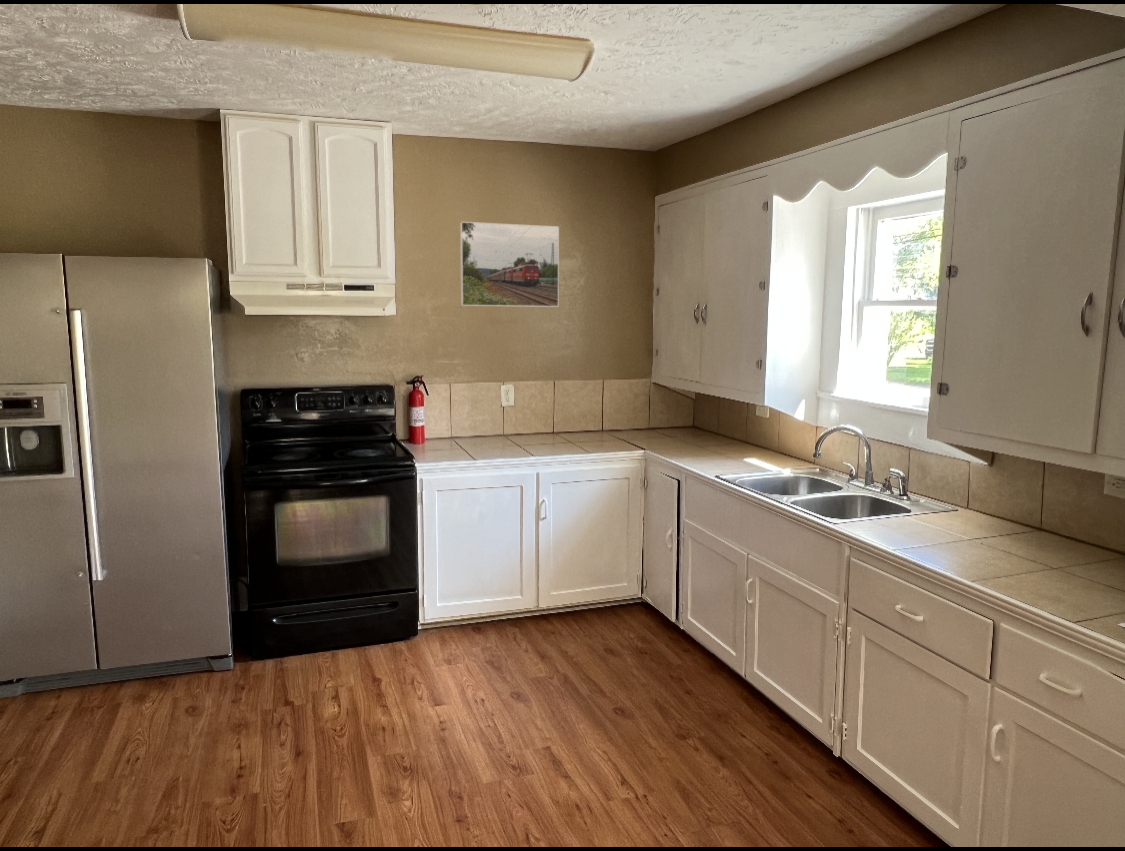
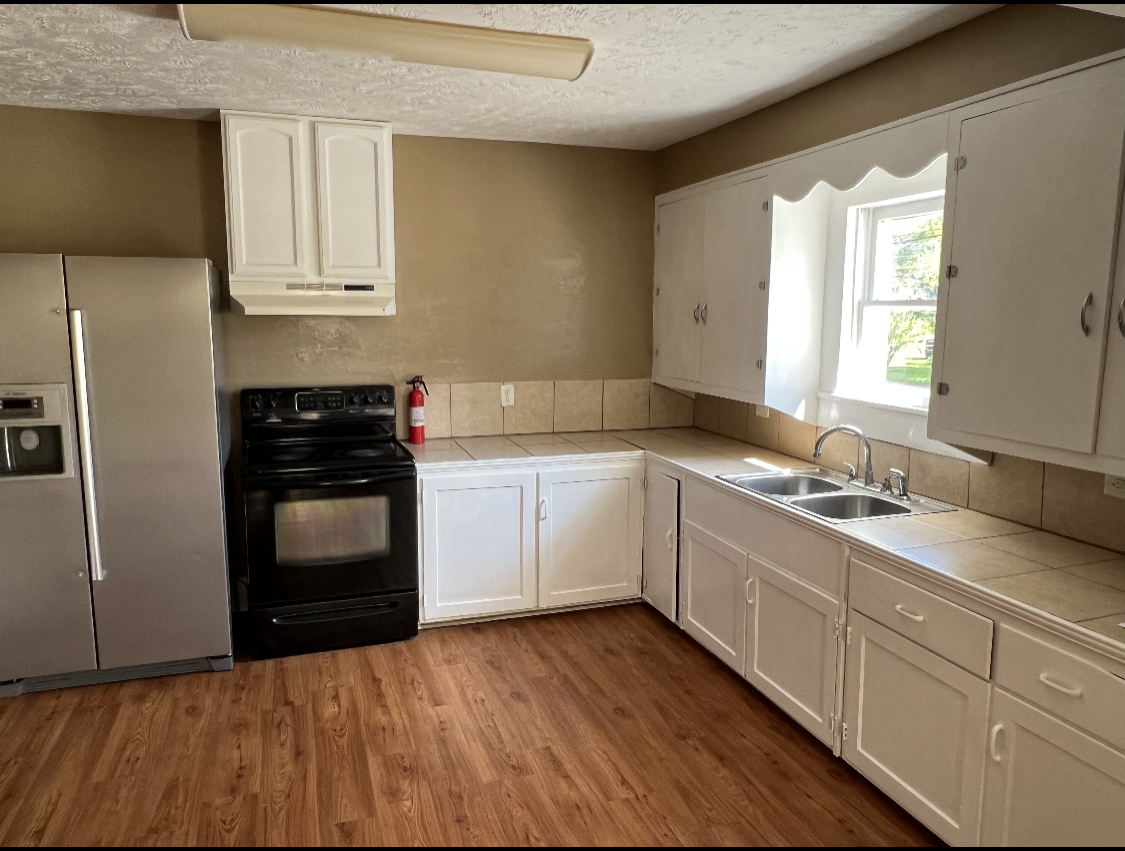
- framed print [459,221,560,308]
